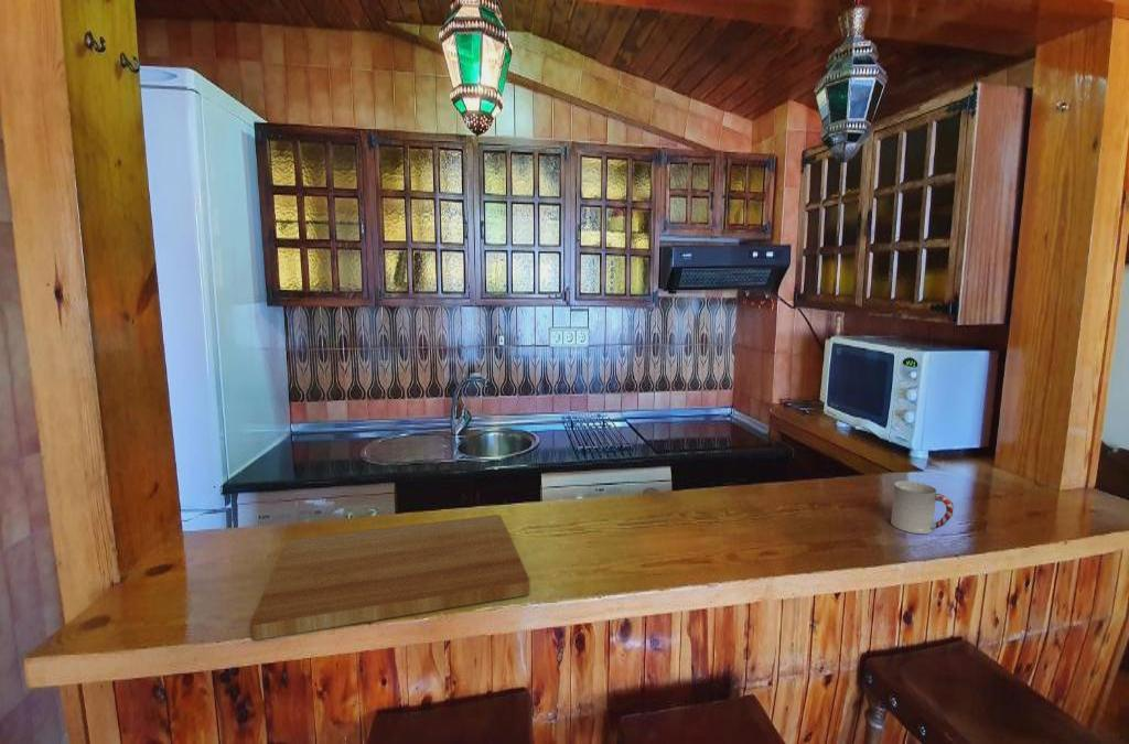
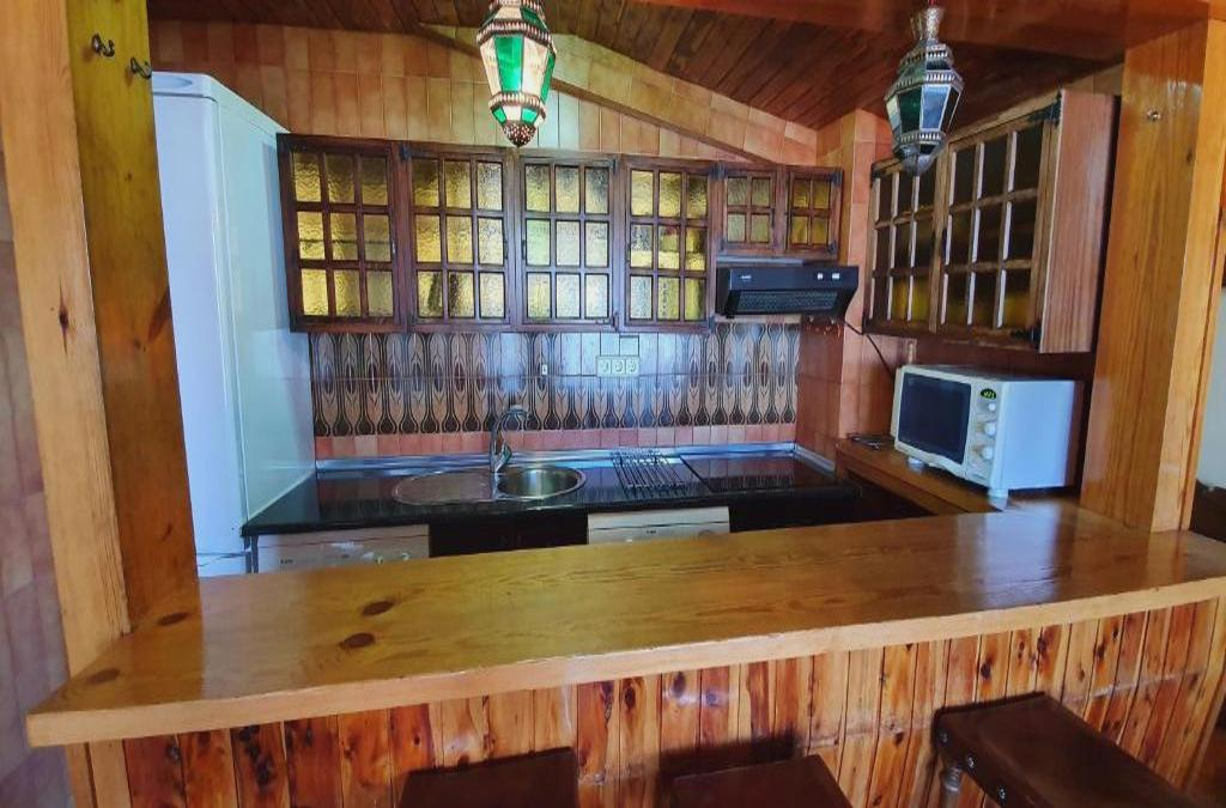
- cutting board [249,514,531,641]
- cup [890,479,955,535]
